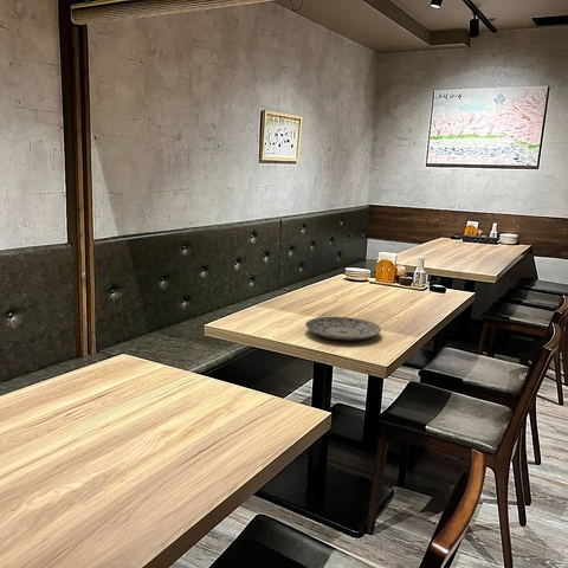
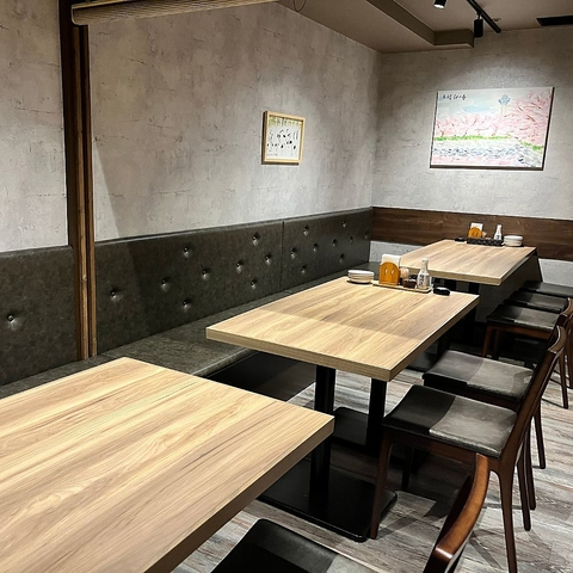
- plate [304,316,382,341]
